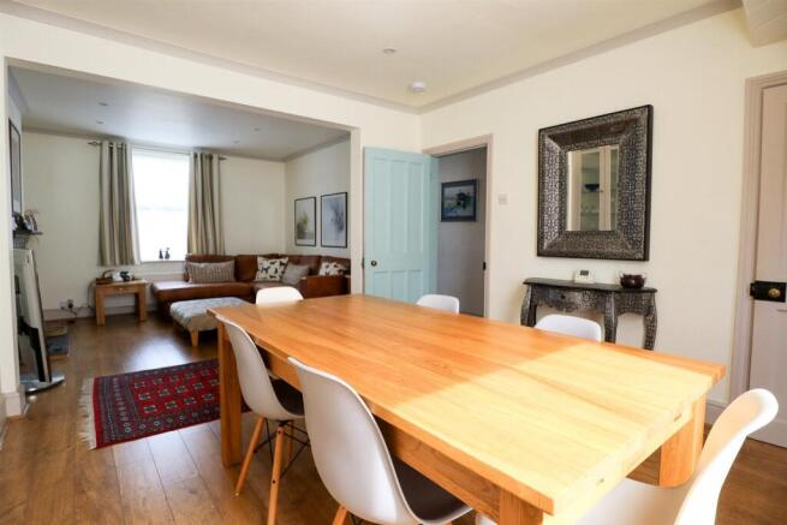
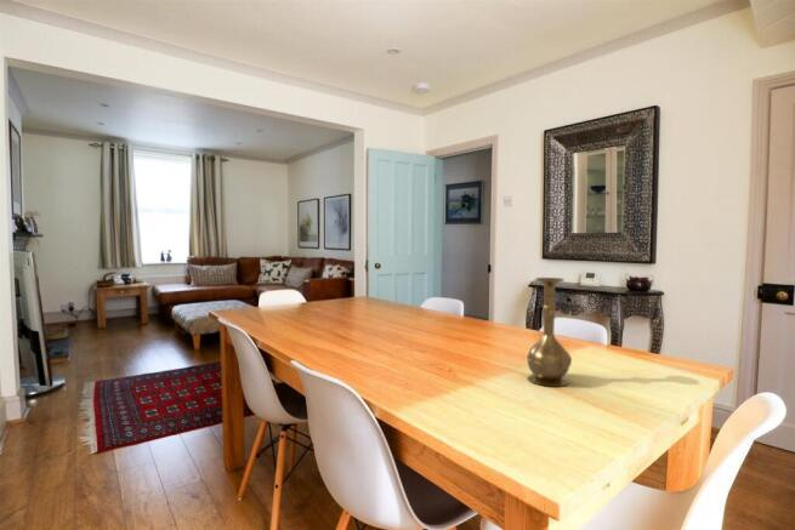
+ vase [526,277,573,388]
